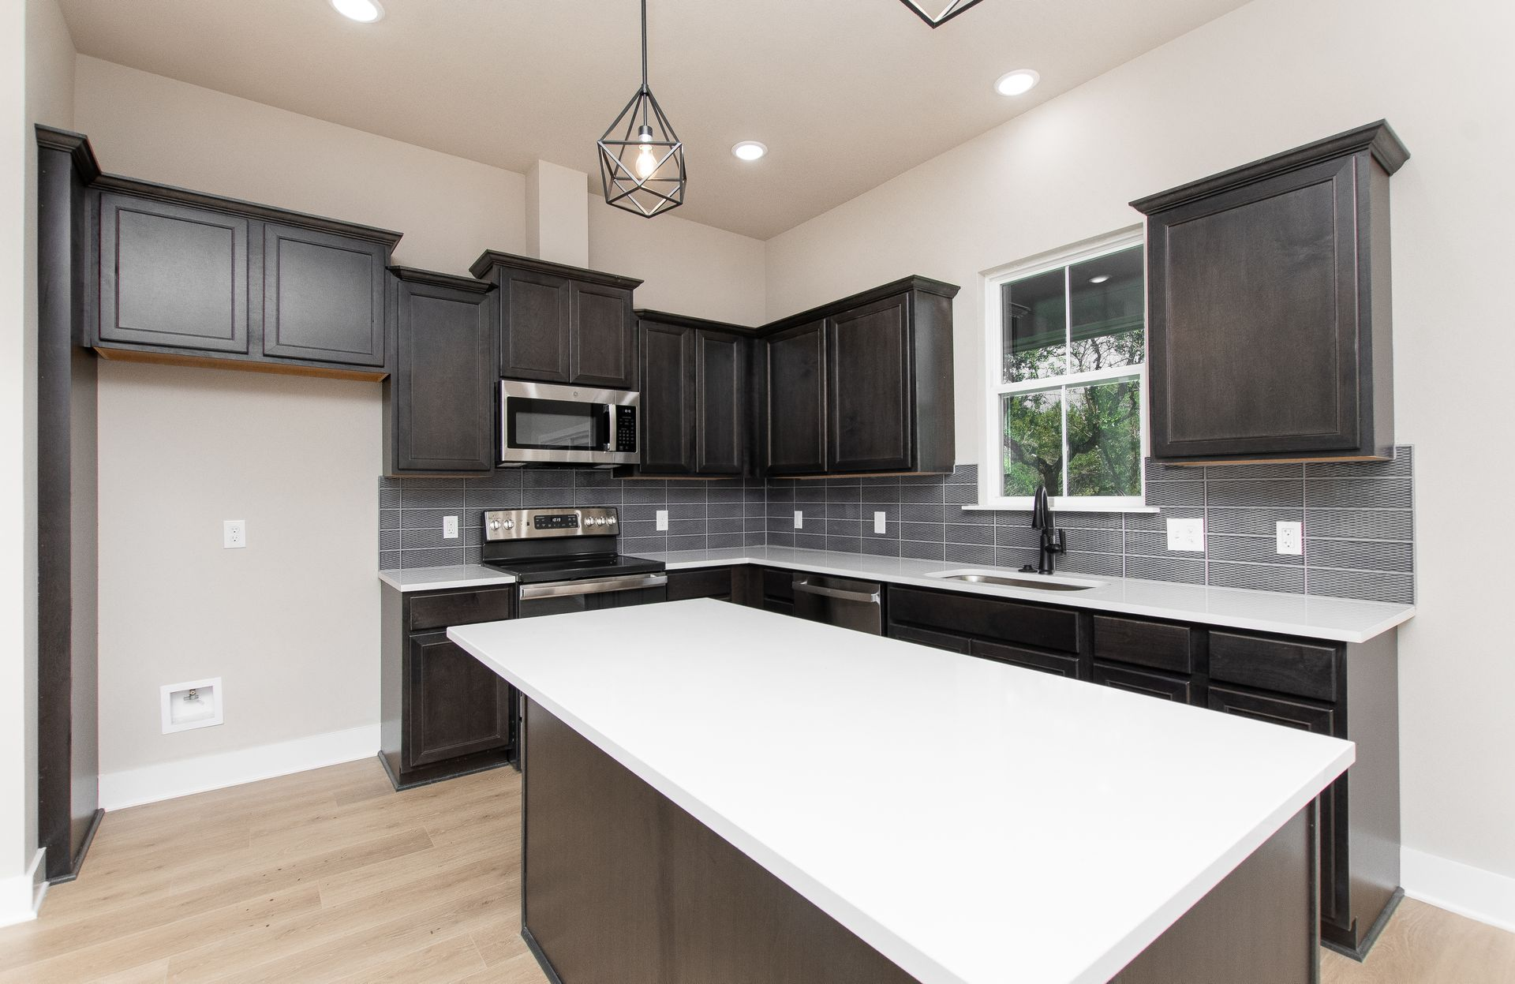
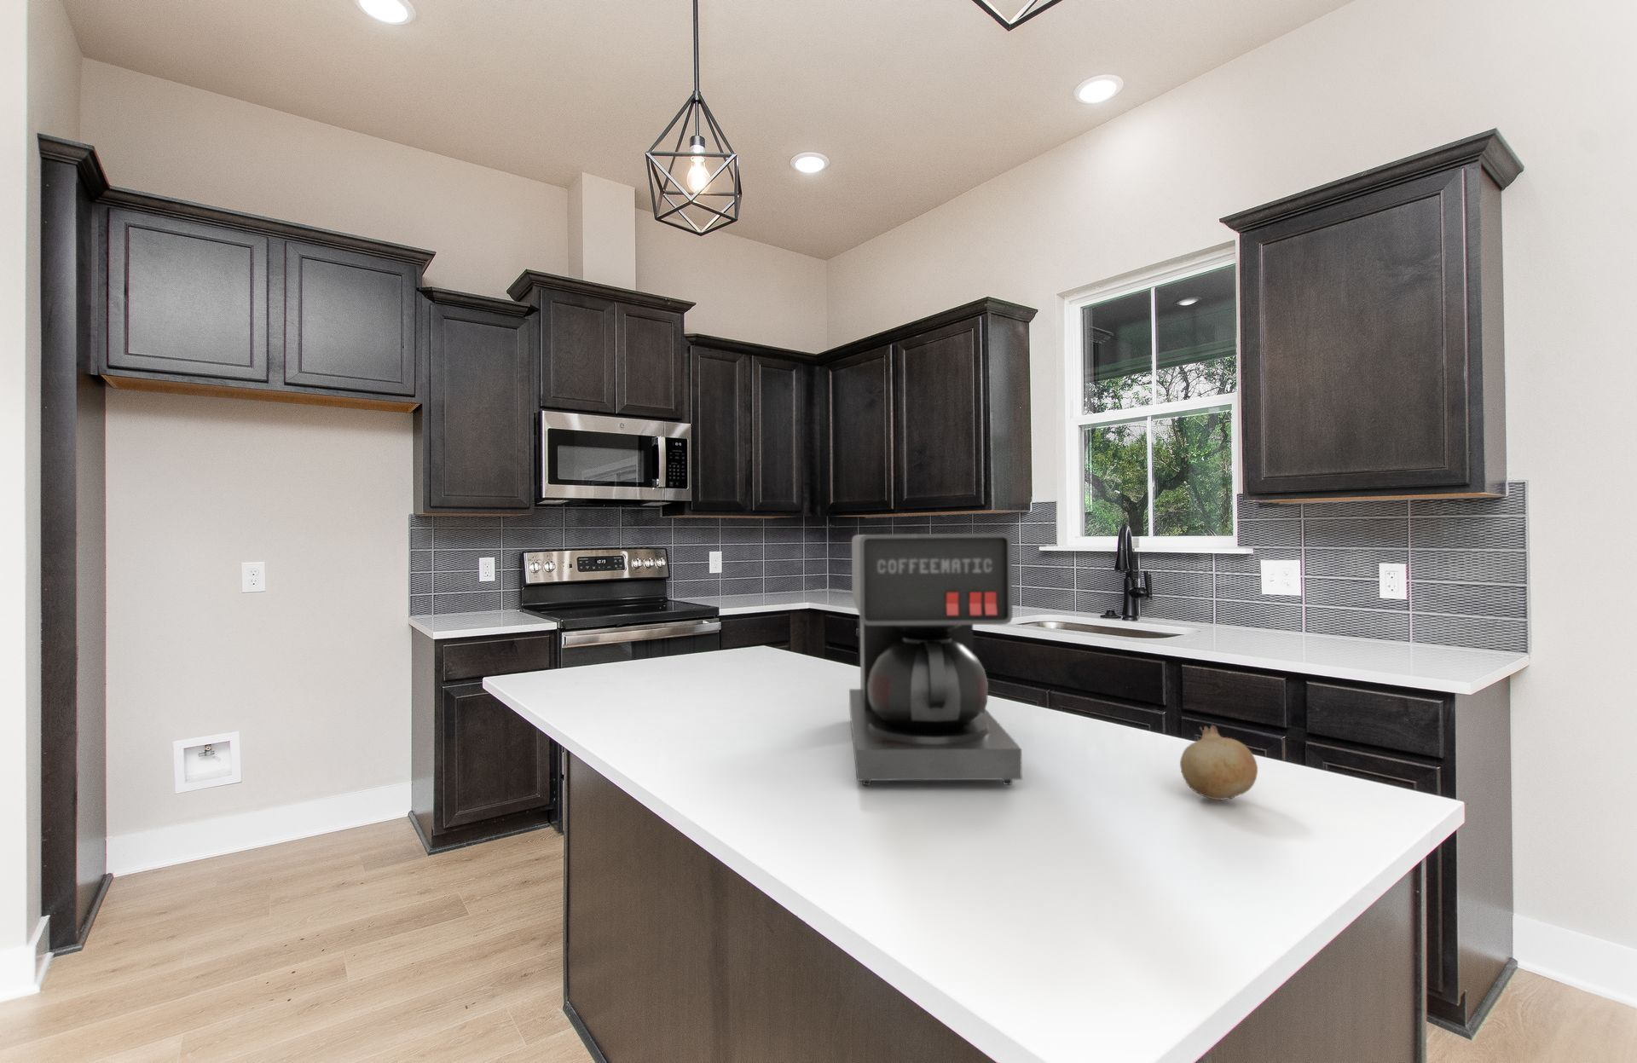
+ coffee maker [848,532,1023,786]
+ fruit [1179,724,1259,801]
